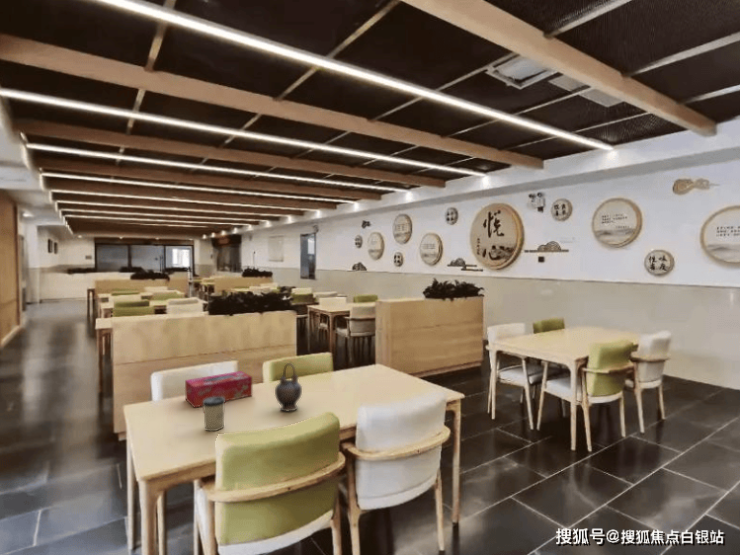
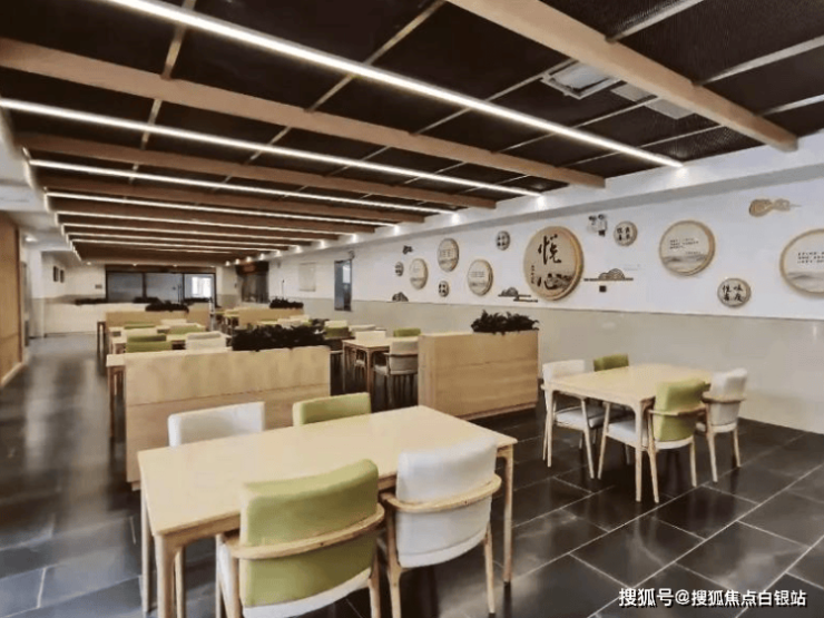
- teapot [274,362,303,412]
- cup [202,397,226,432]
- tissue box [184,370,253,409]
